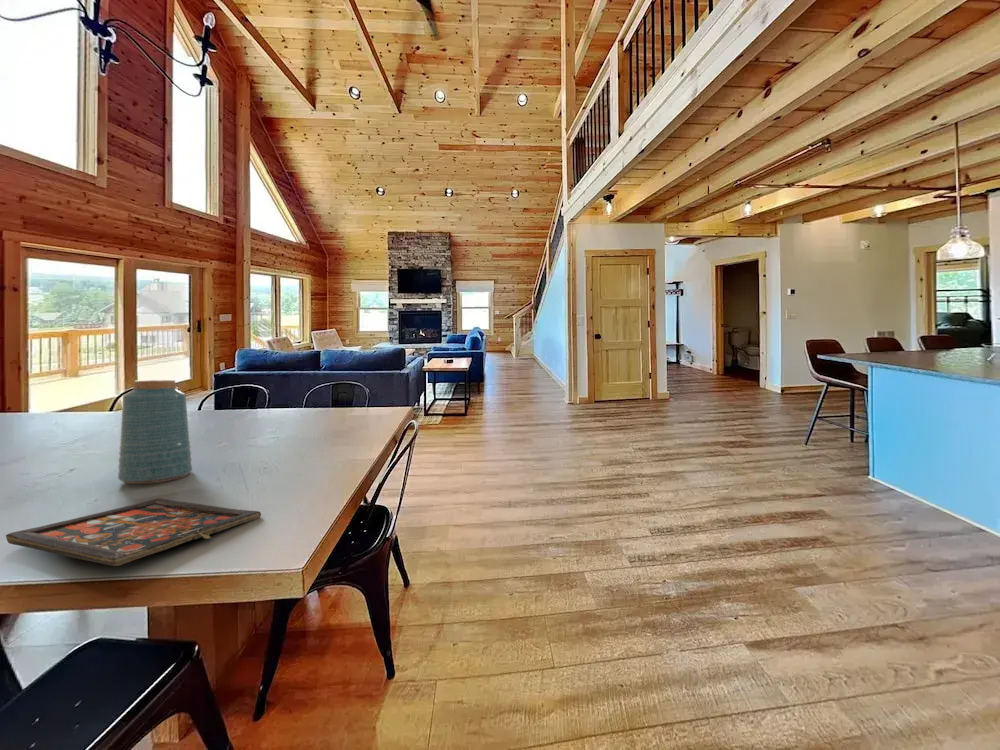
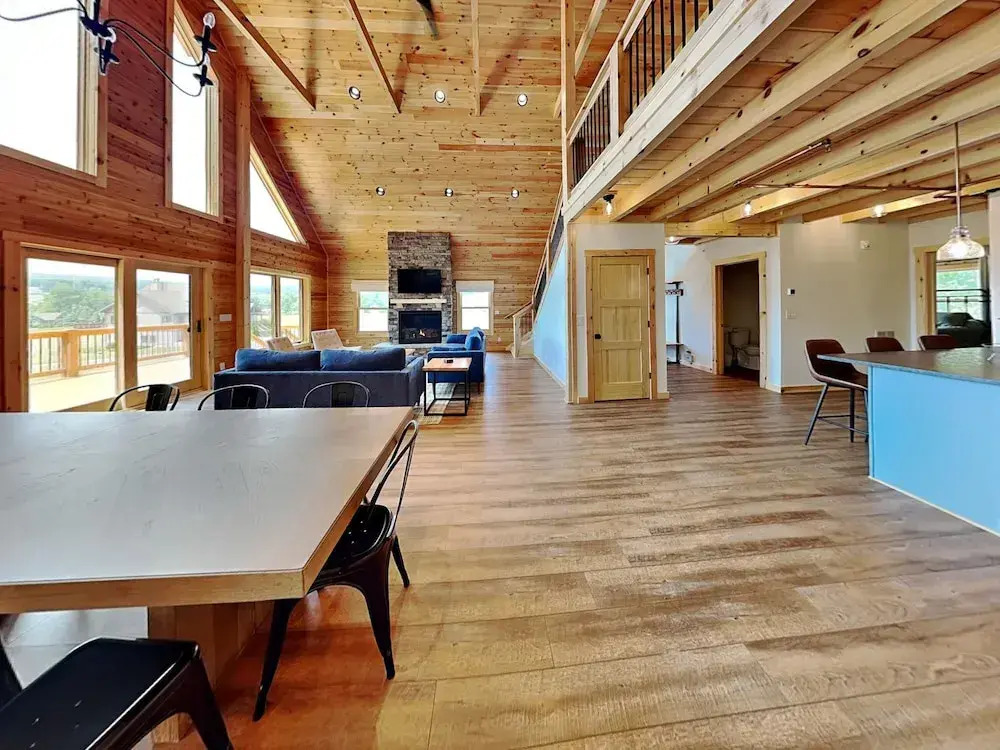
- board game [5,497,262,567]
- vase [117,379,193,485]
